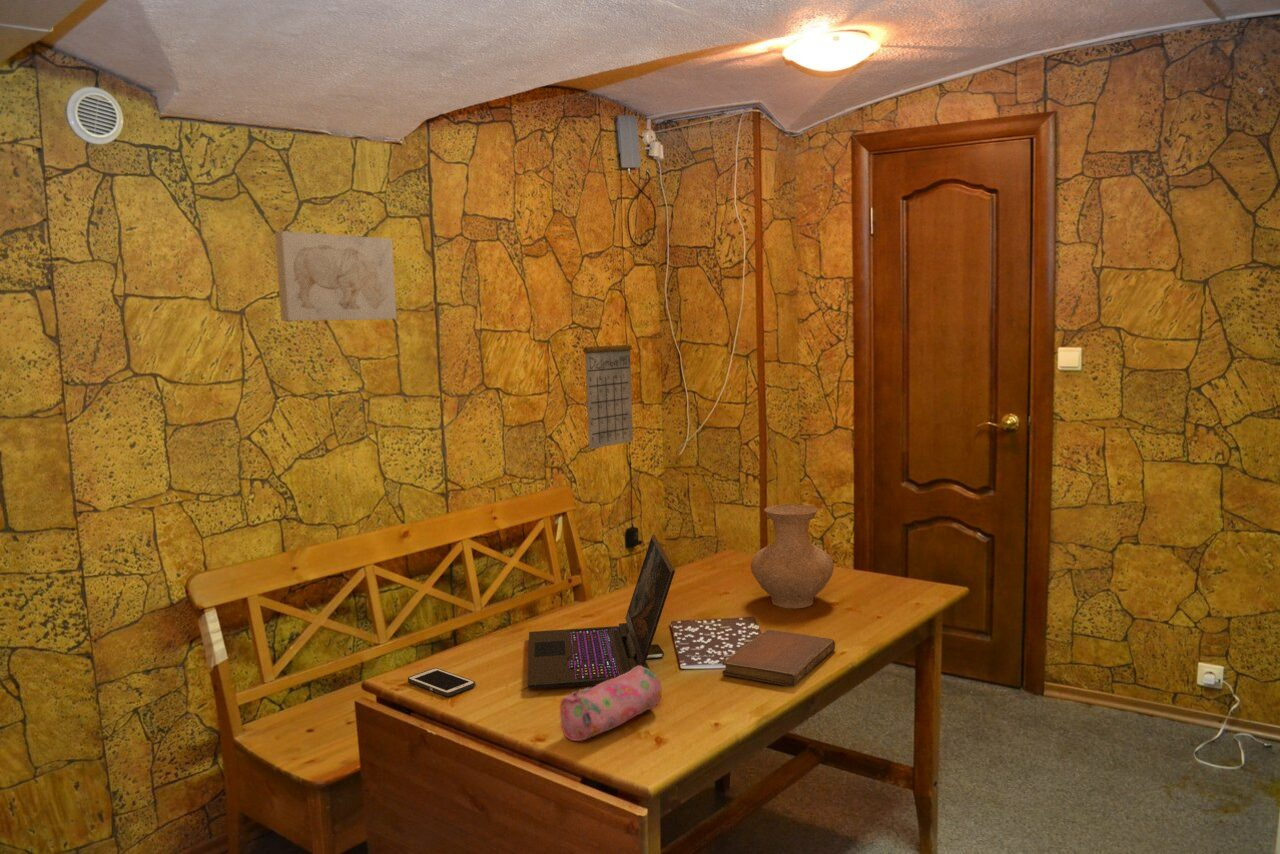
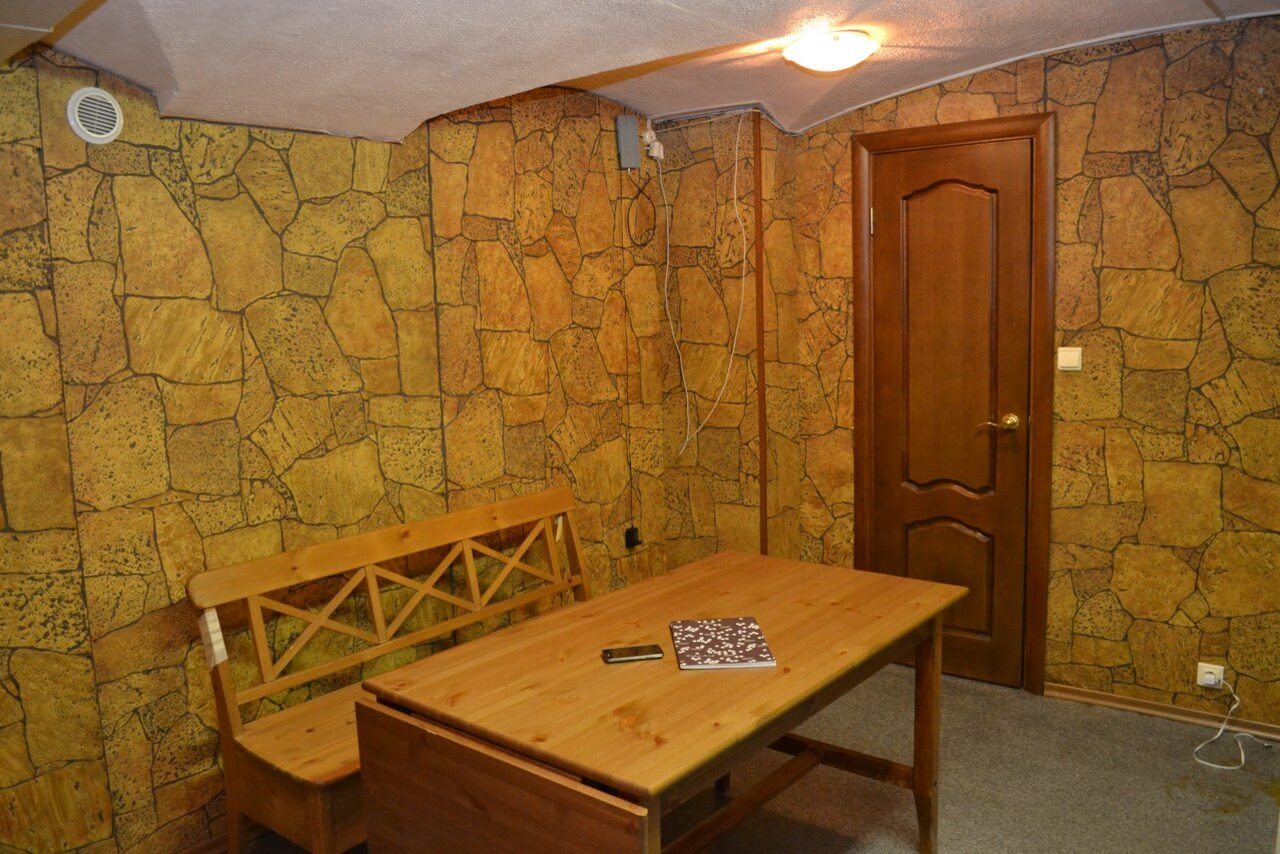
- laptop [526,534,676,689]
- pencil case [559,666,663,742]
- wall art [274,230,398,322]
- notebook [721,629,836,687]
- vase [750,503,835,609]
- cell phone [407,667,476,697]
- calendar [582,322,634,450]
